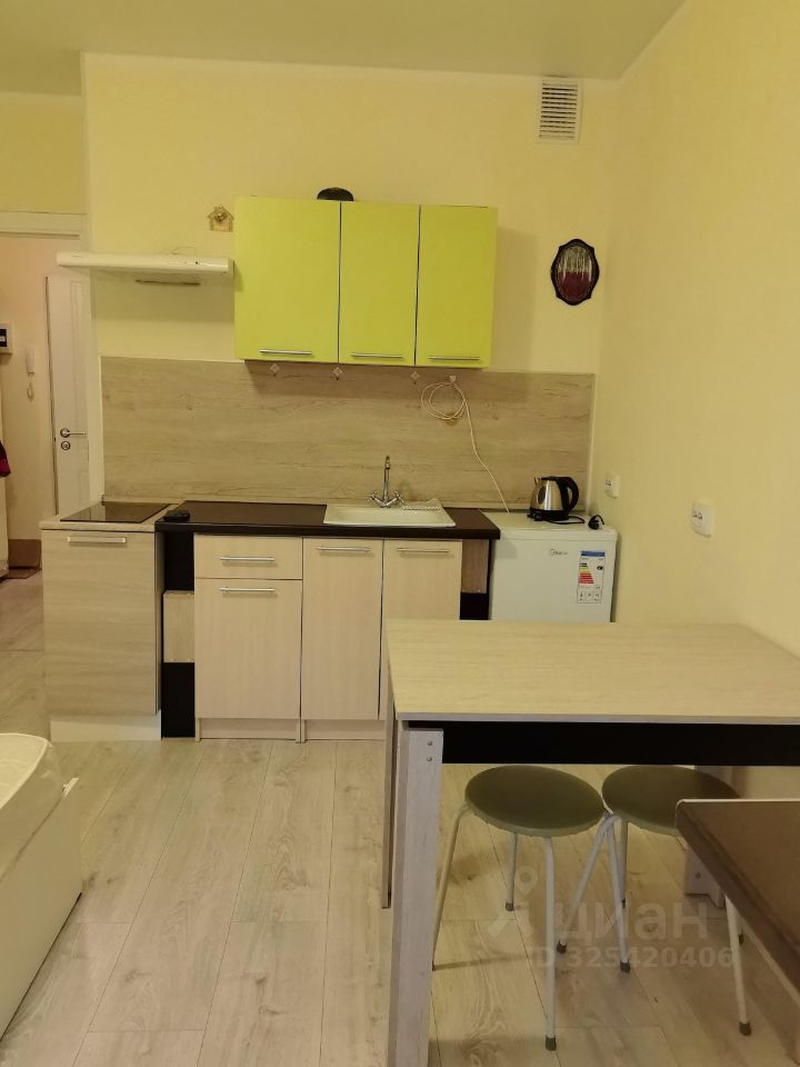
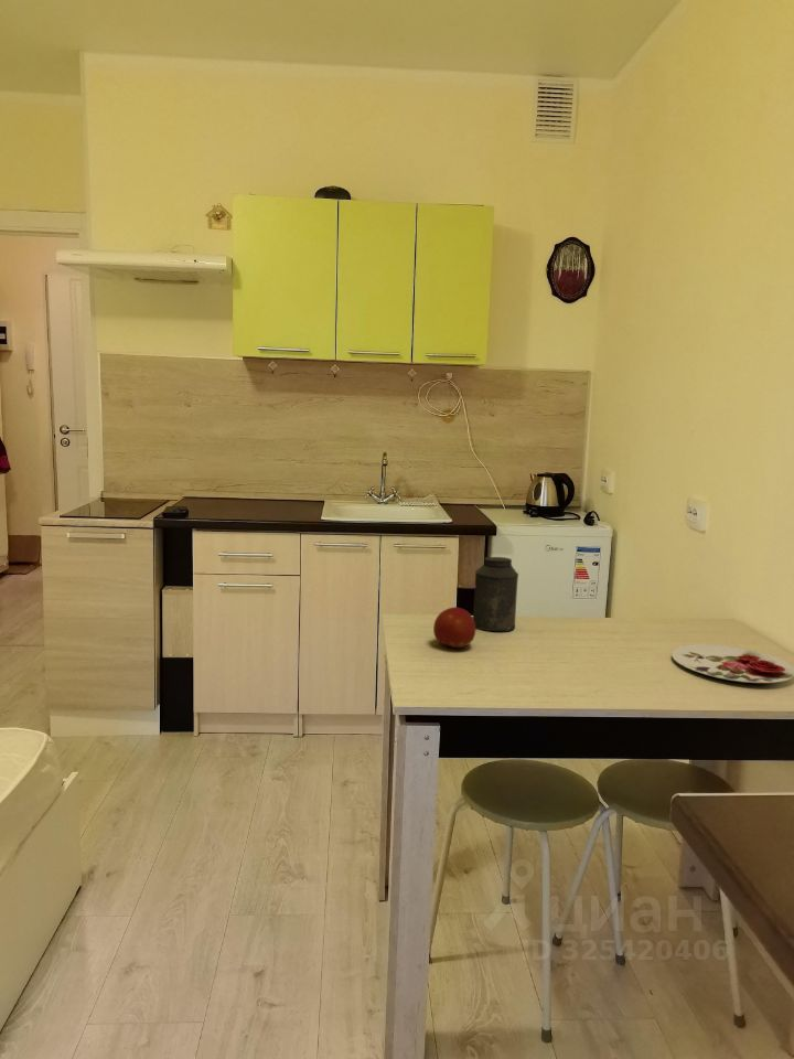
+ canister [472,556,519,632]
+ fruit [432,606,476,650]
+ plate [670,643,794,684]
